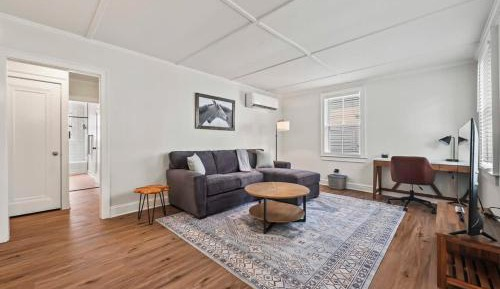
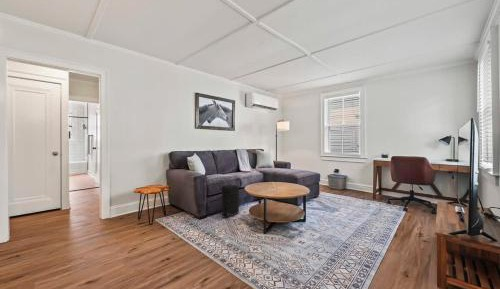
+ backpack [220,182,240,219]
